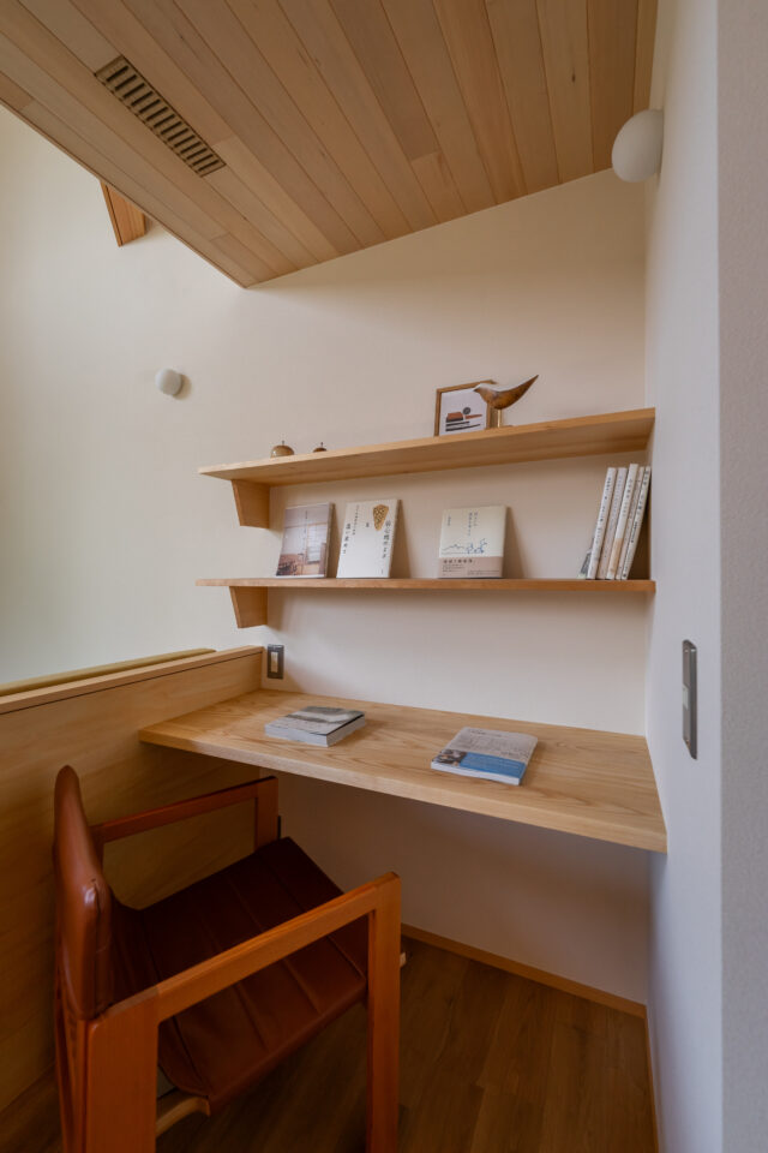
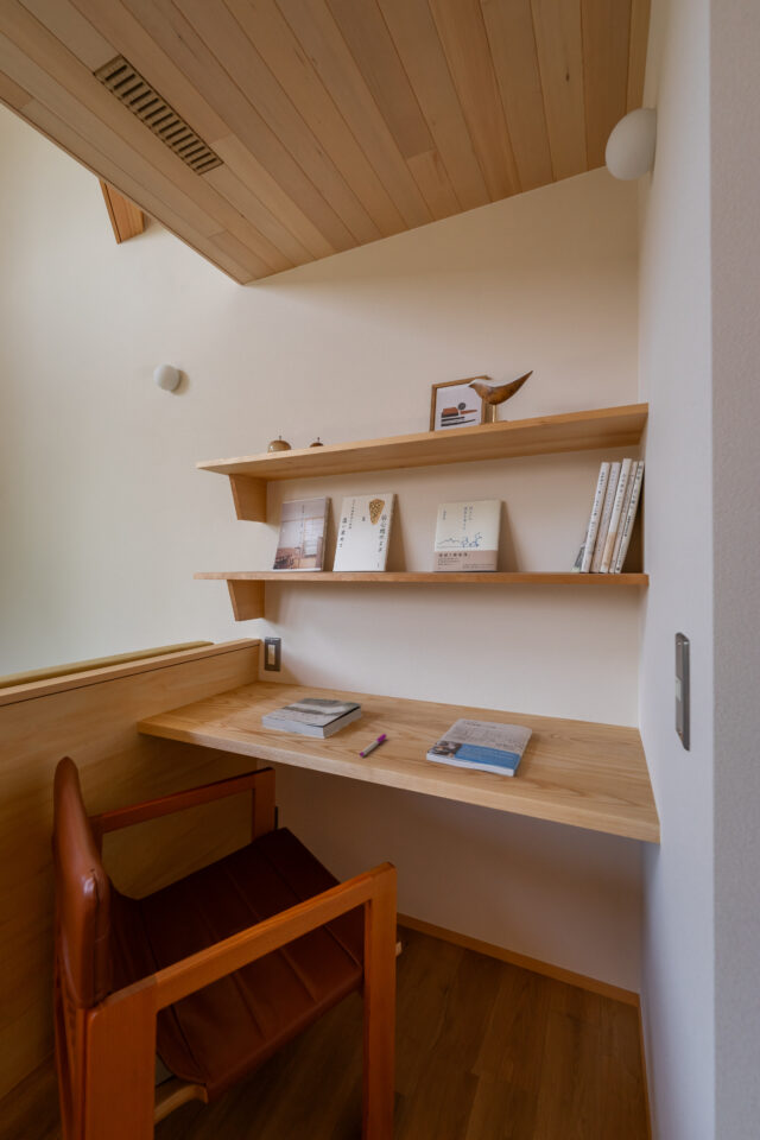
+ pen [359,733,387,758]
